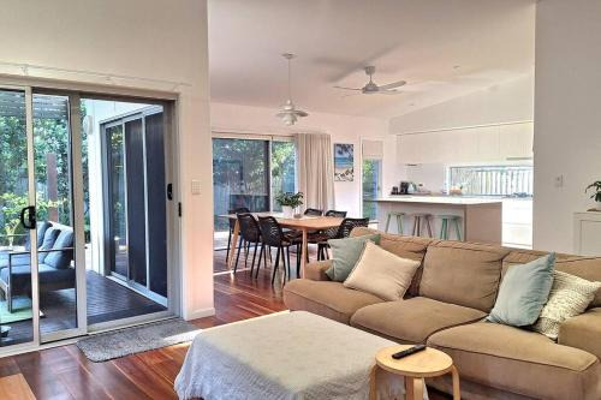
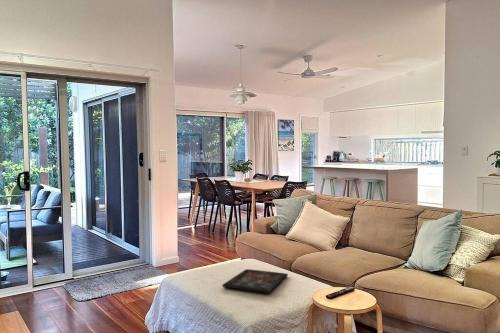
+ decorative tray [221,268,289,294]
